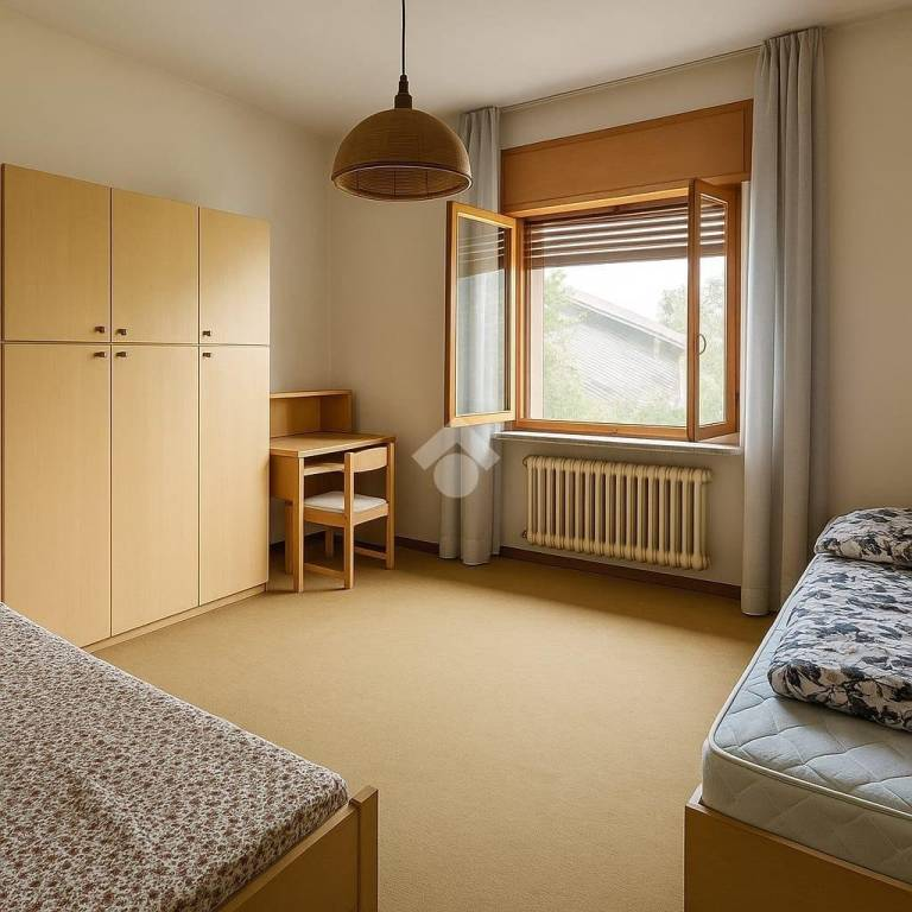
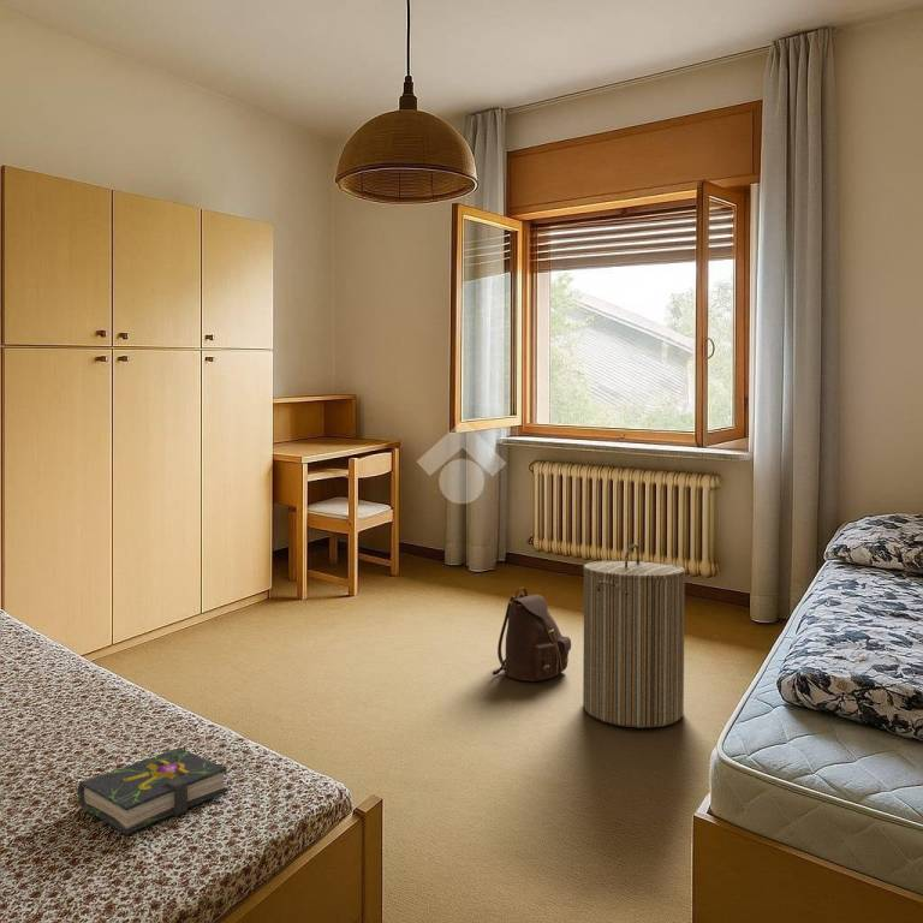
+ backpack [492,586,572,681]
+ book [77,746,228,835]
+ laundry hamper [582,543,686,728]
